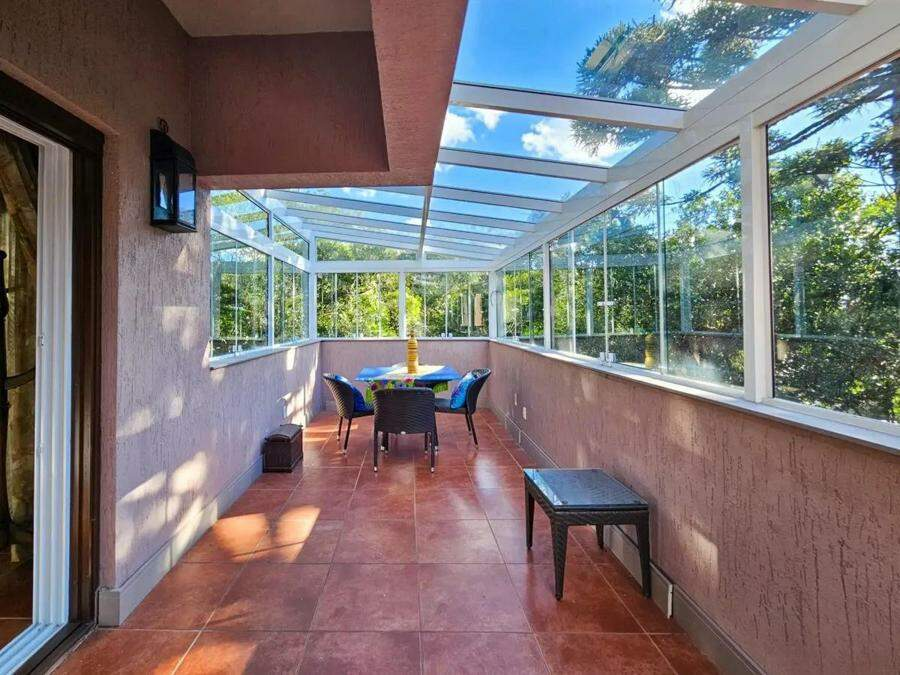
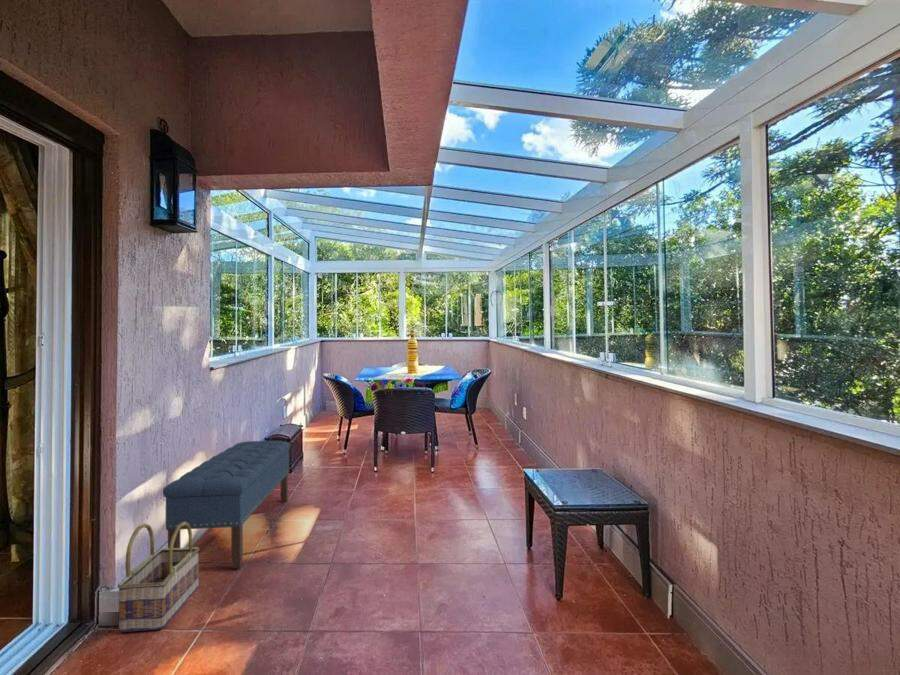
+ bench [162,440,292,569]
+ basket [116,522,201,633]
